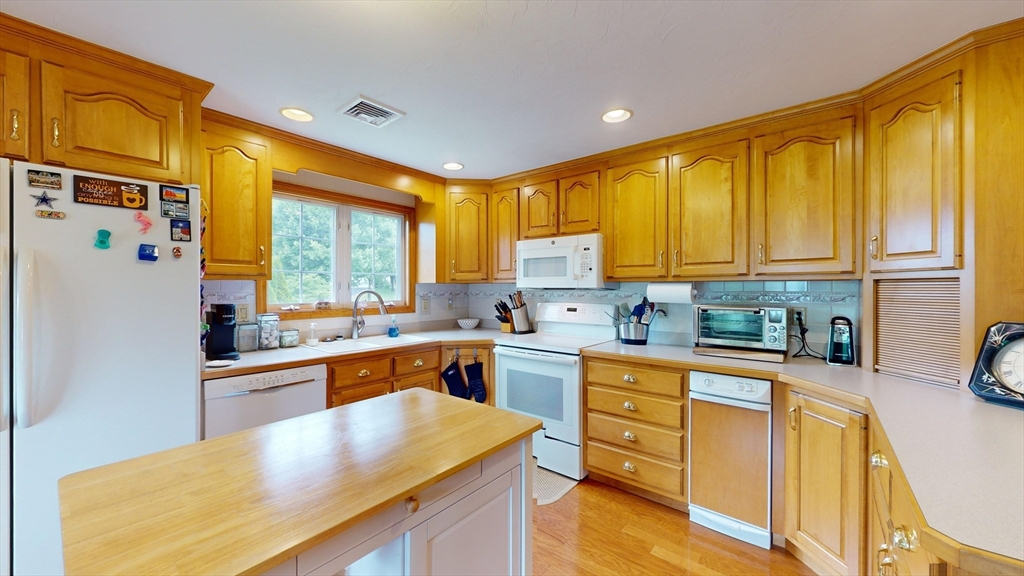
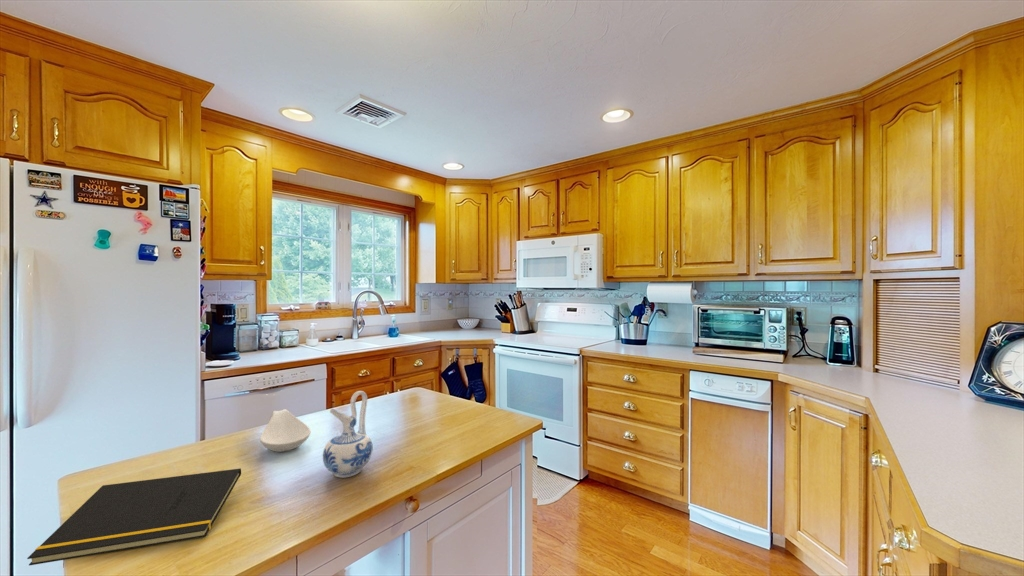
+ spoon rest [259,408,312,453]
+ ceramic pitcher [322,390,374,479]
+ notepad [26,467,242,566]
